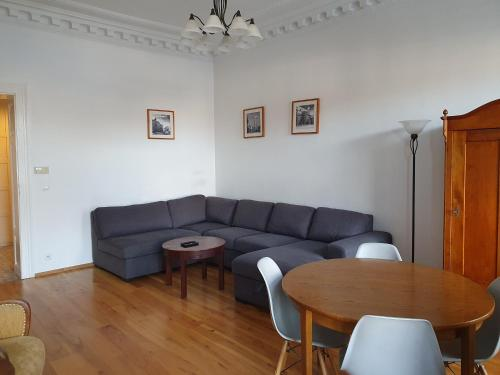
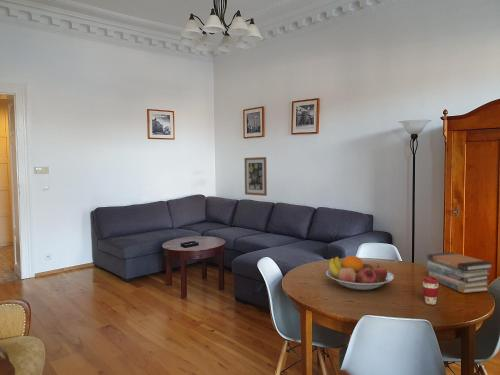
+ wall art [243,156,268,197]
+ fruit bowl [326,255,395,291]
+ book stack [426,251,495,294]
+ coffee cup [421,275,440,306]
